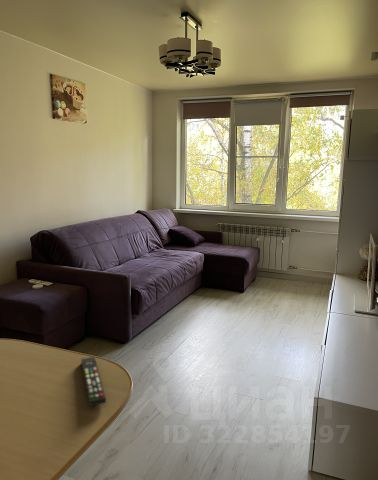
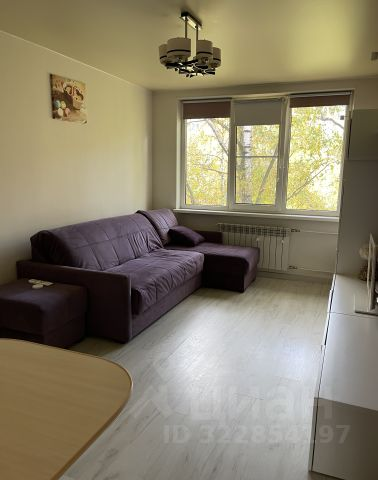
- remote control [80,356,107,407]
